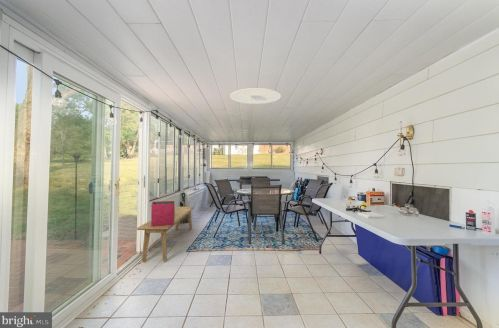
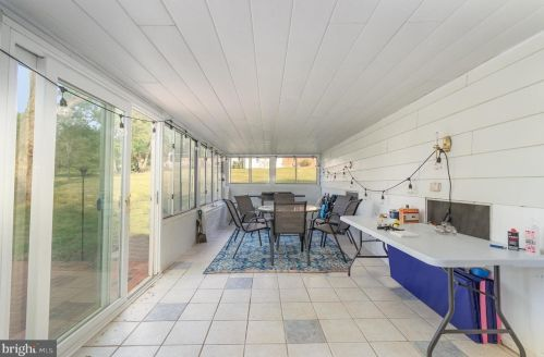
- storage bin [150,200,176,227]
- ceiling light [229,87,282,105]
- bench [136,206,196,262]
